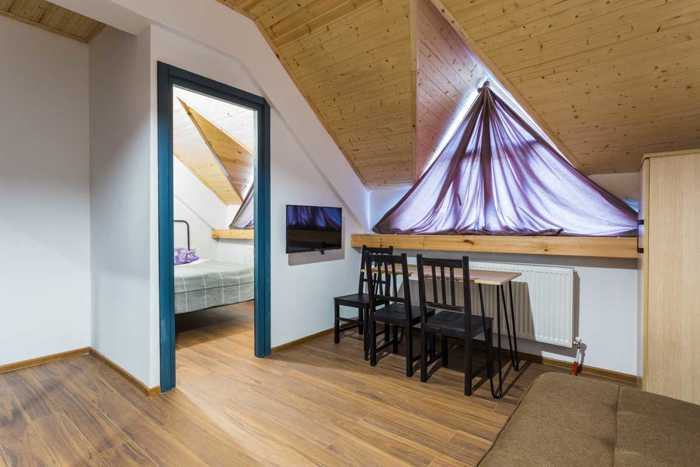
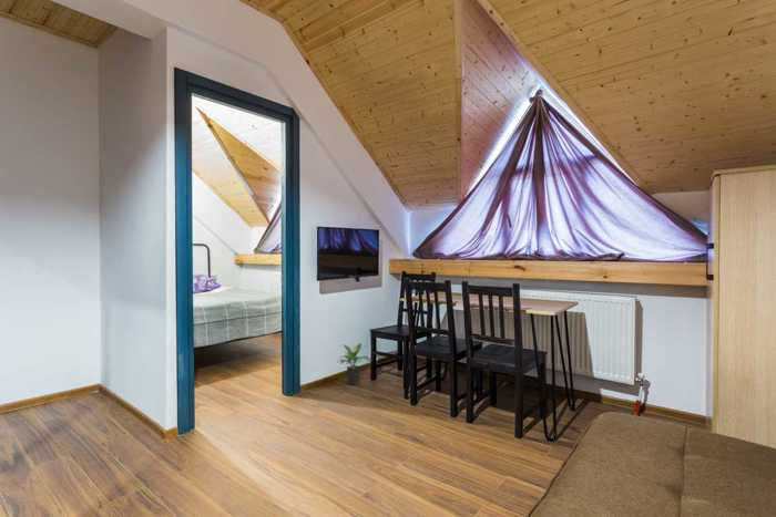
+ potted plant [337,342,371,386]
